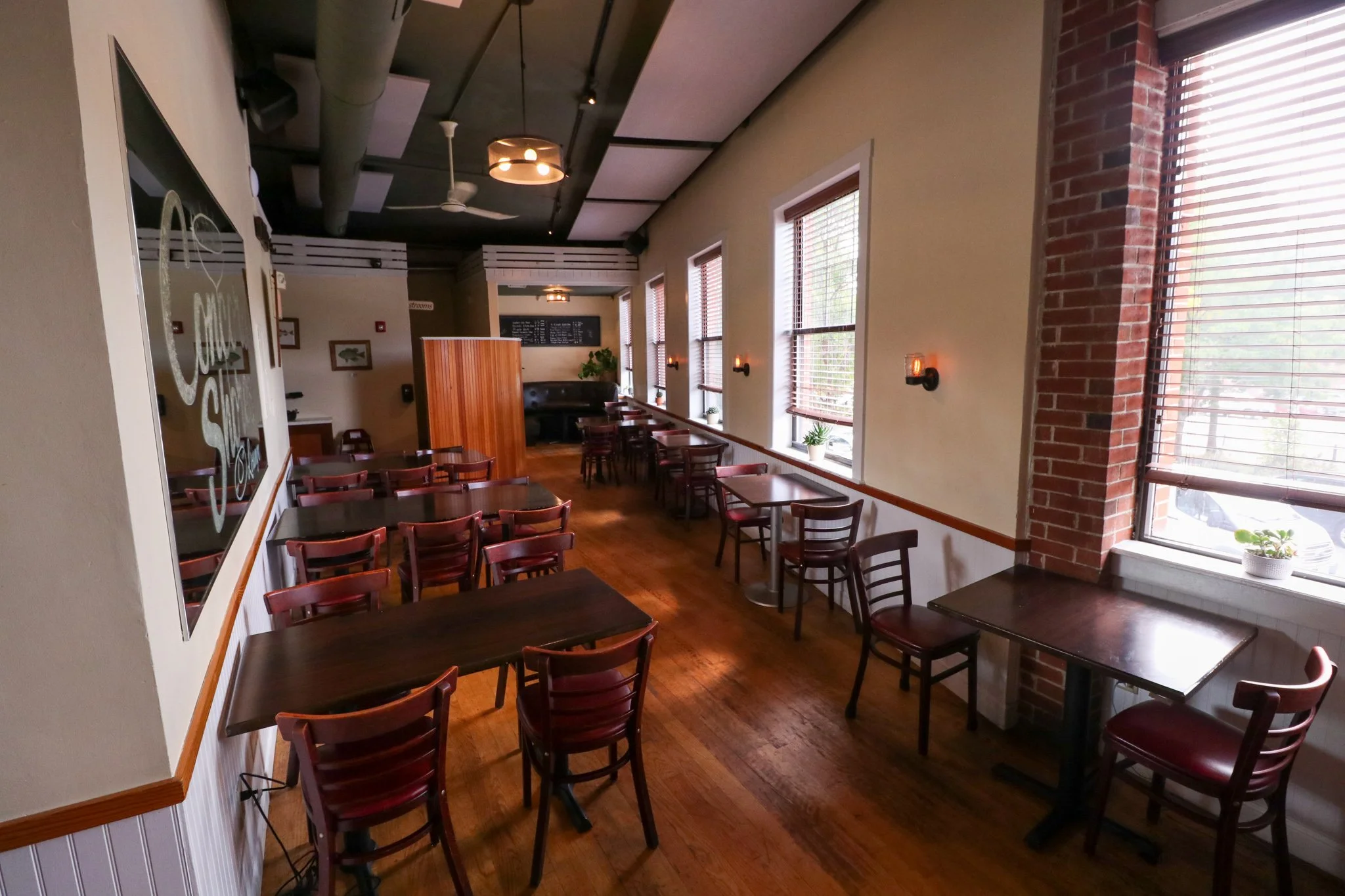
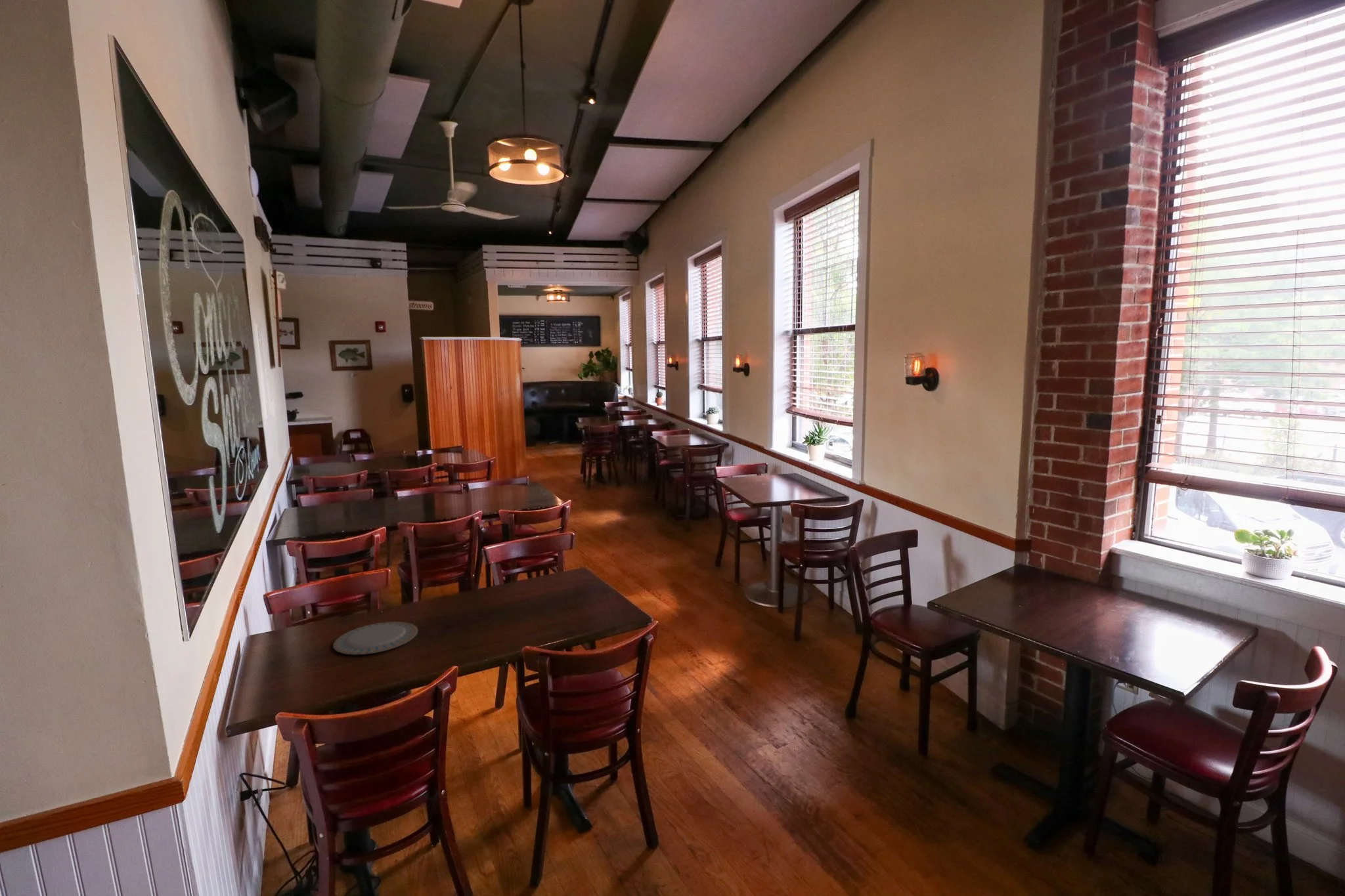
+ chinaware [332,621,419,655]
